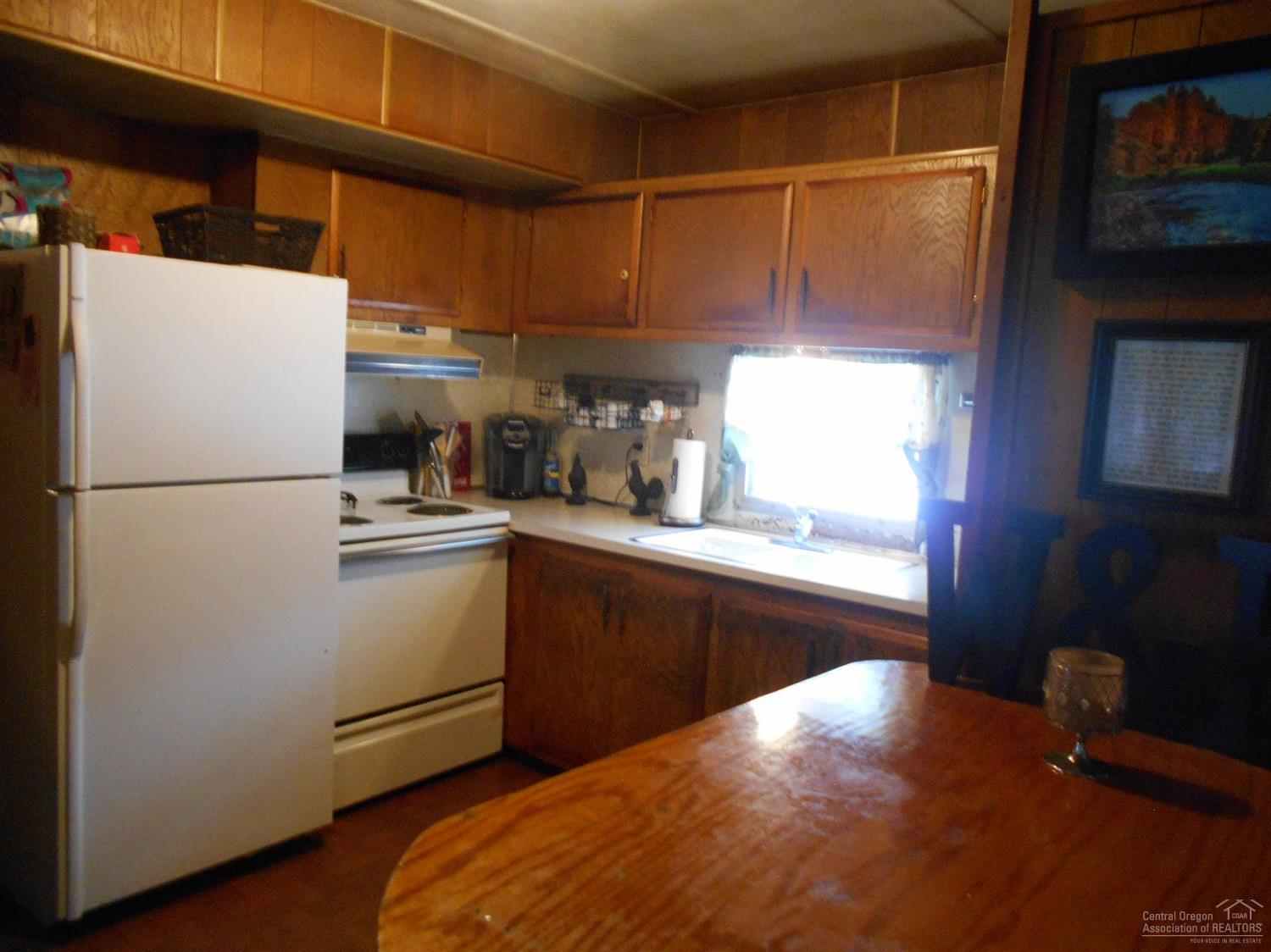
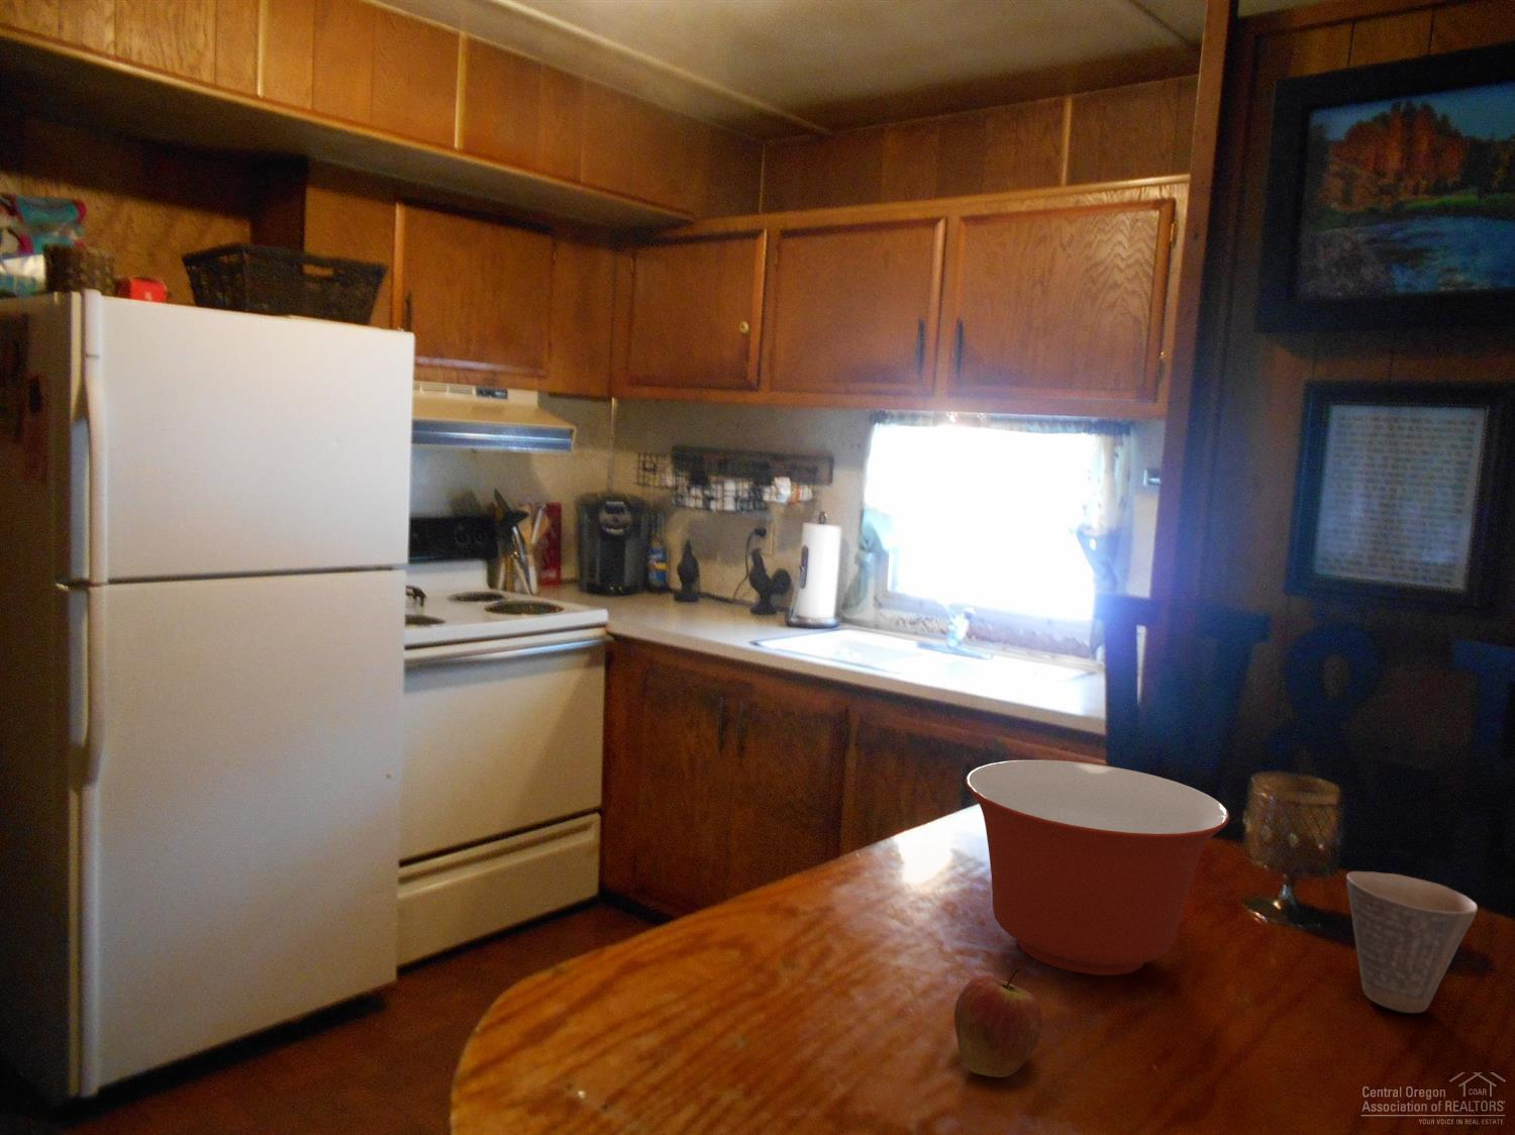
+ fruit [954,967,1042,1079]
+ mixing bowl [964,759,1230,976]
+ cup [1346,870,1478,1013]
